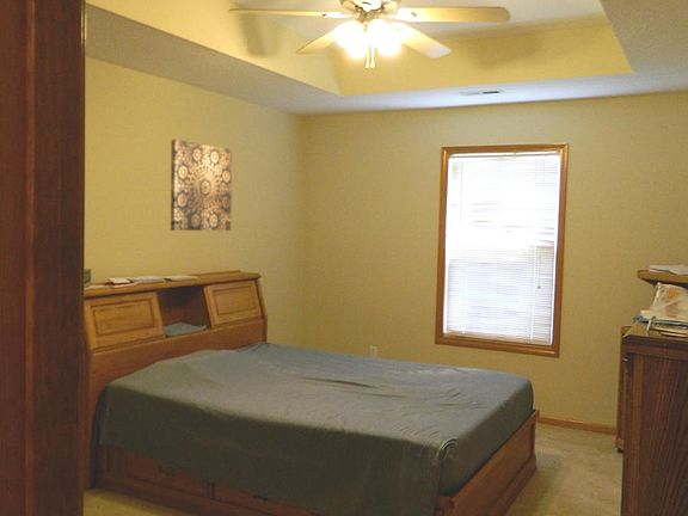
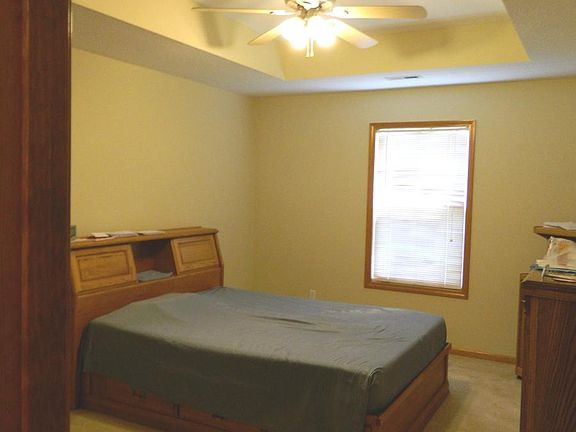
- wall art [170,139,233,232]
